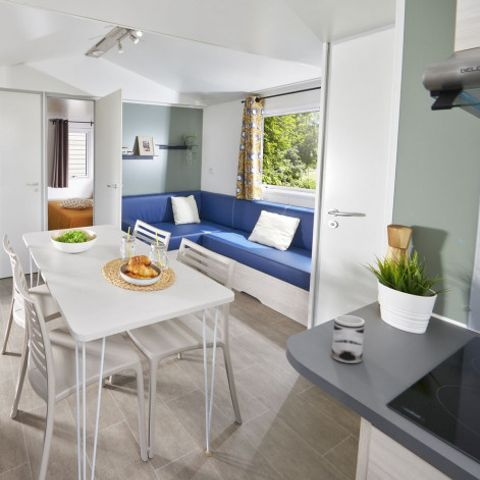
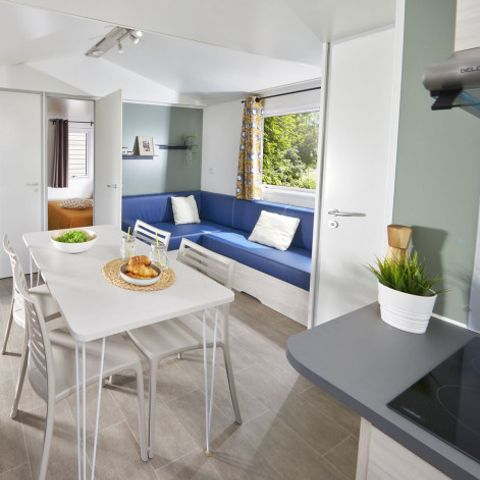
- mug [330,314,366,364]
